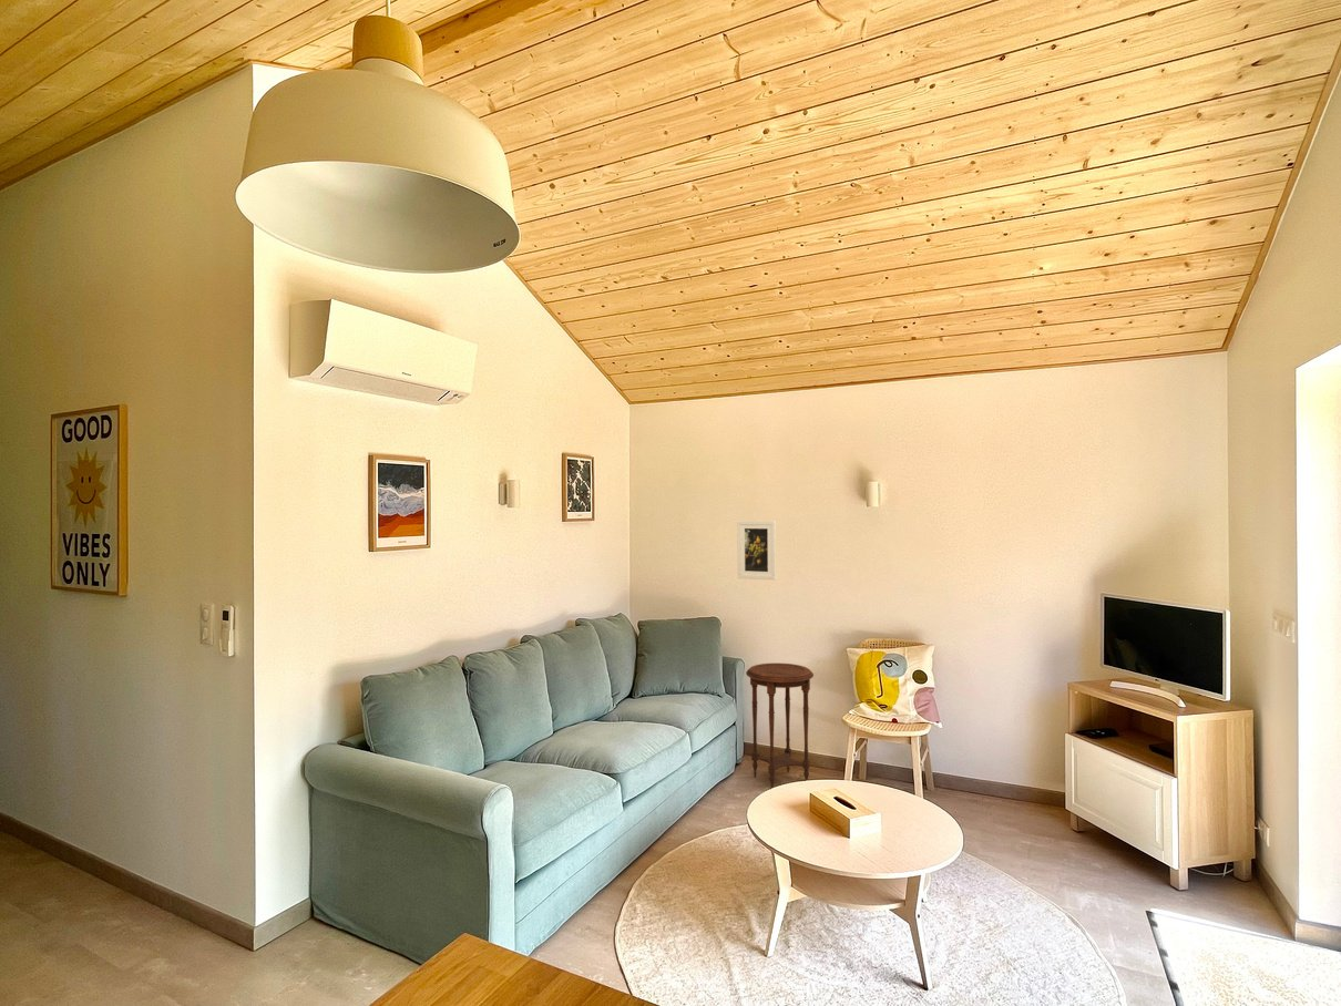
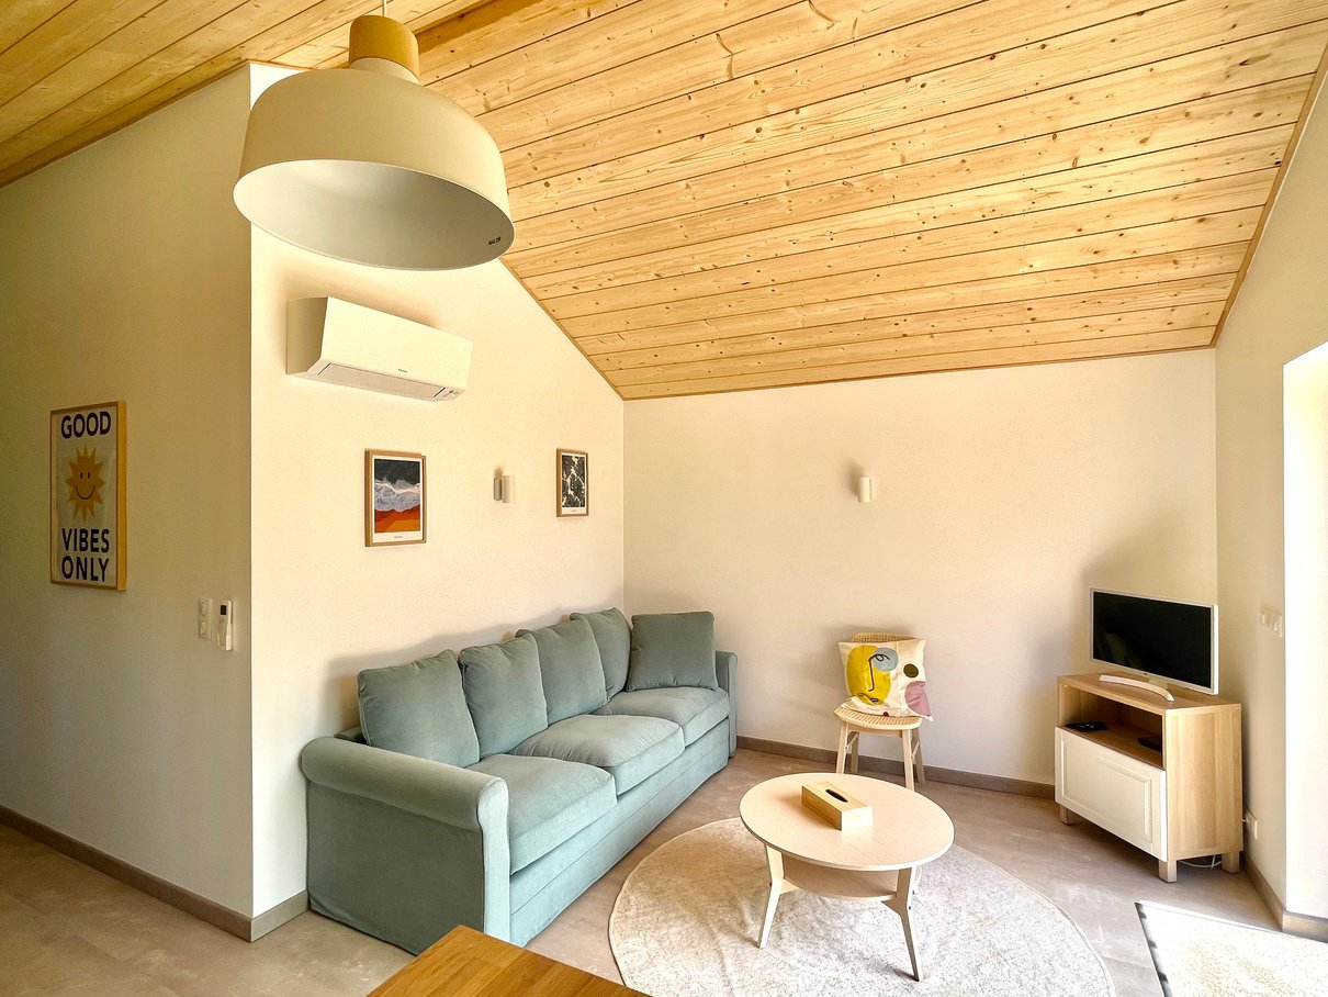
- side table [745,663,815,789]
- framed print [736,520,777,581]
